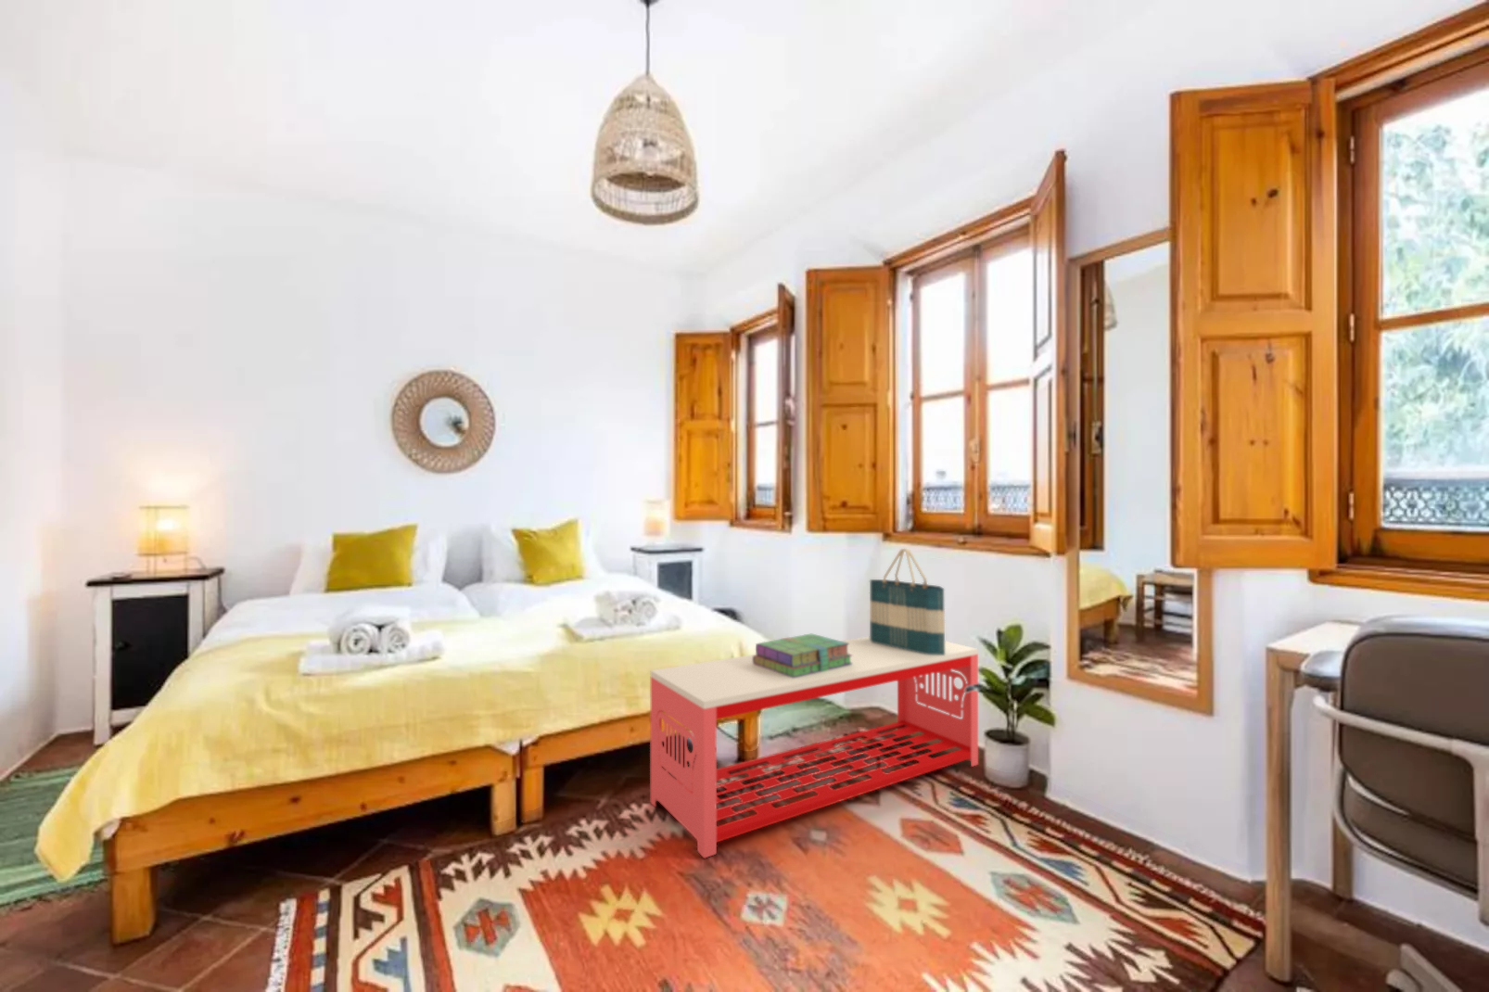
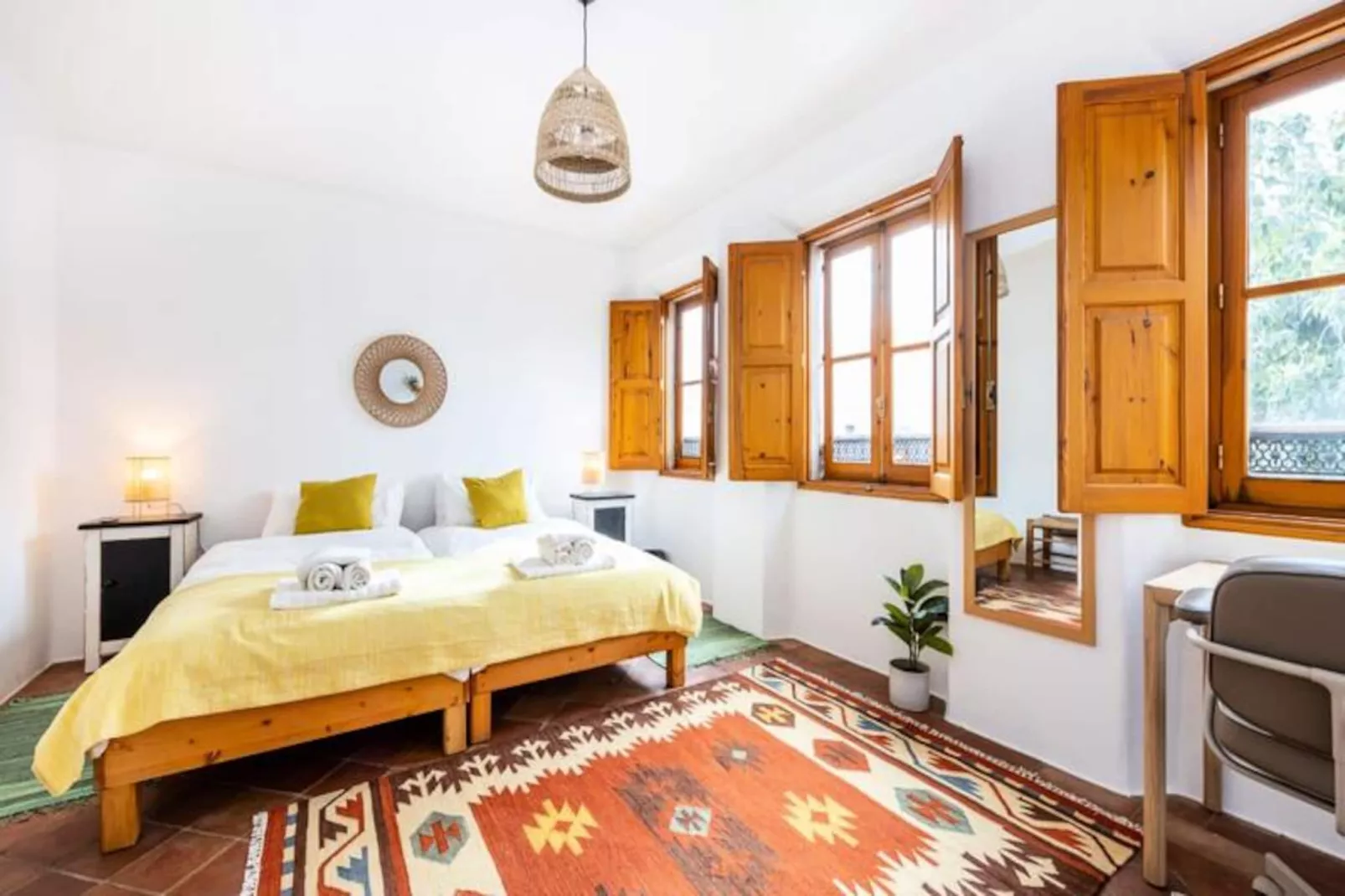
- stack of books [753,633,852,678]
- tote bag [869,547,945,654]
- storage bench [650,636,979,859]
